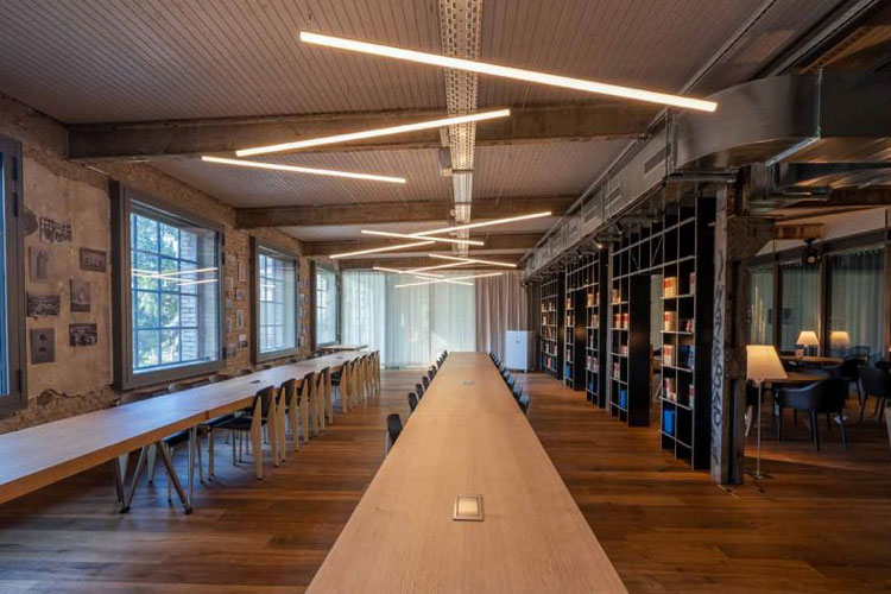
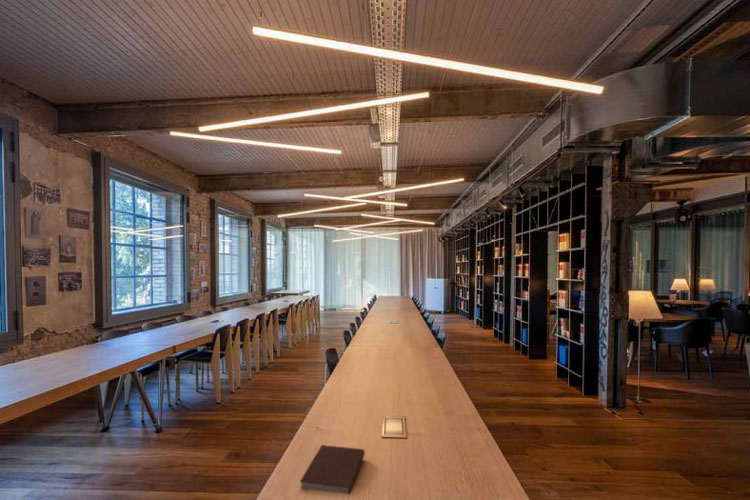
+ notebook [299,444,366,496]
